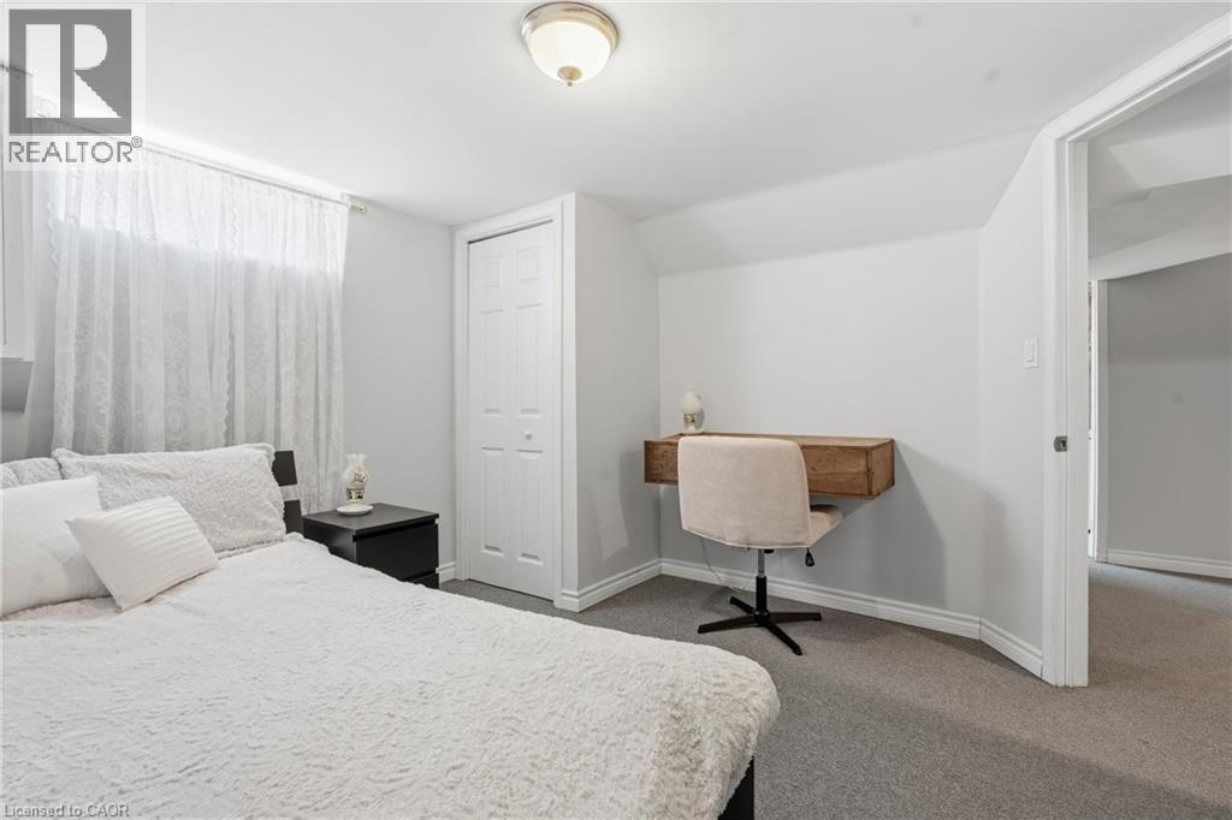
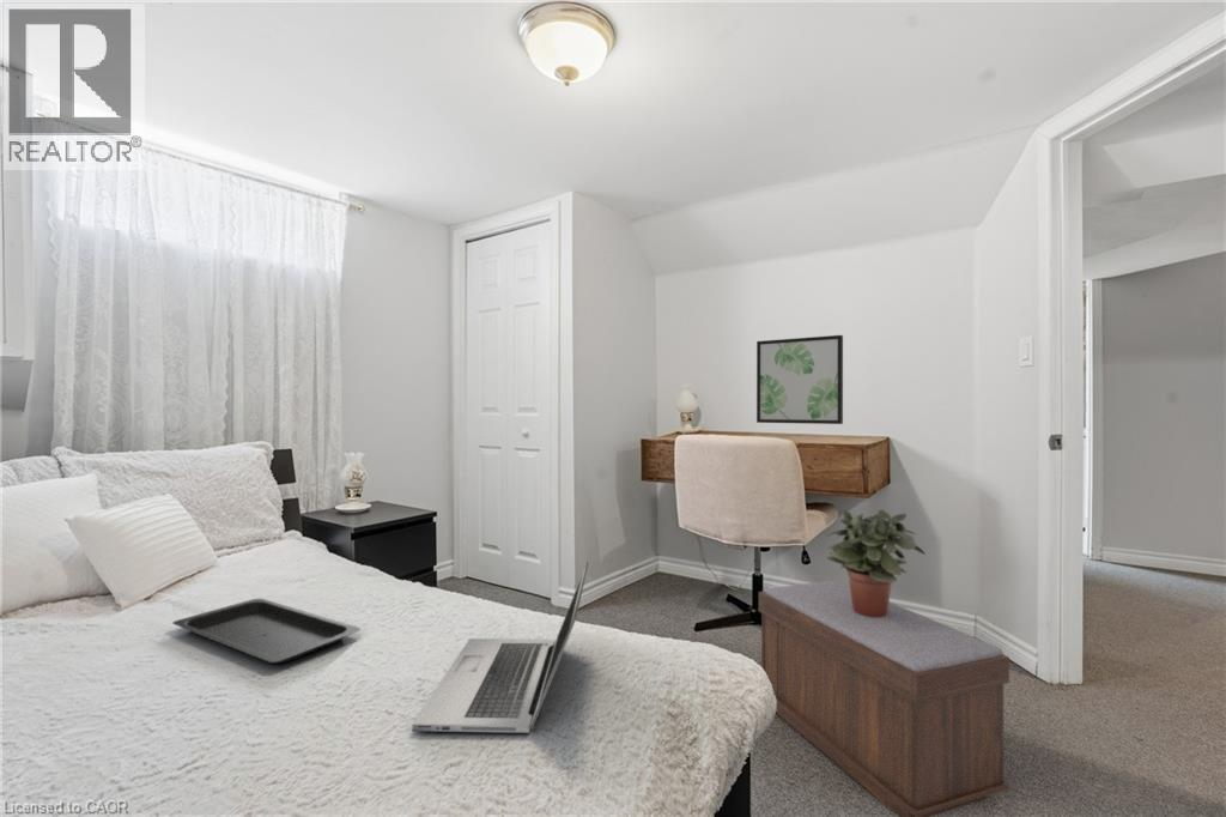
+ bench [758,580,1010,817]
+ serving tray [171,598,362,666]
+ wall art [755,334,844,425]
+ laptop [411,561,590,734]
+ potted plant [825,509,927,617]
